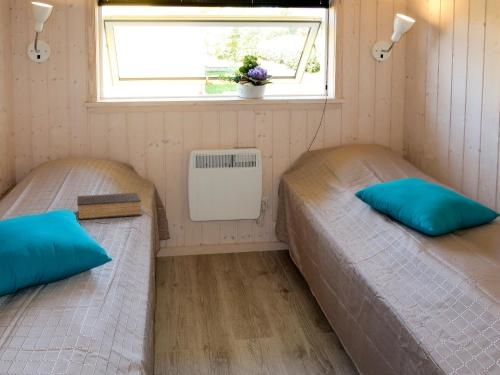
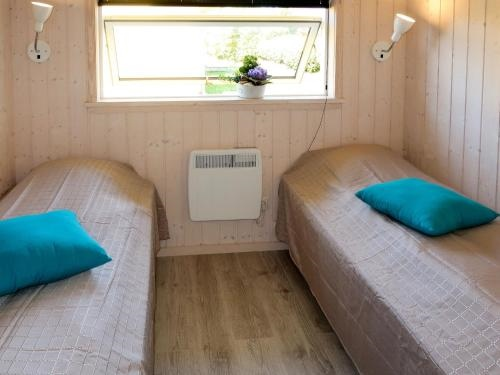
- book [76,192,143,221]
